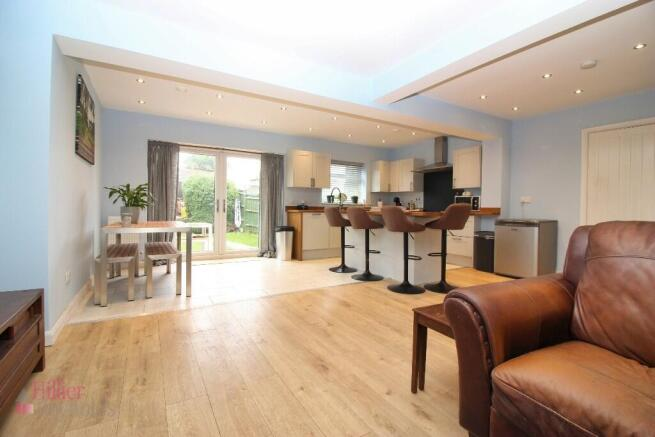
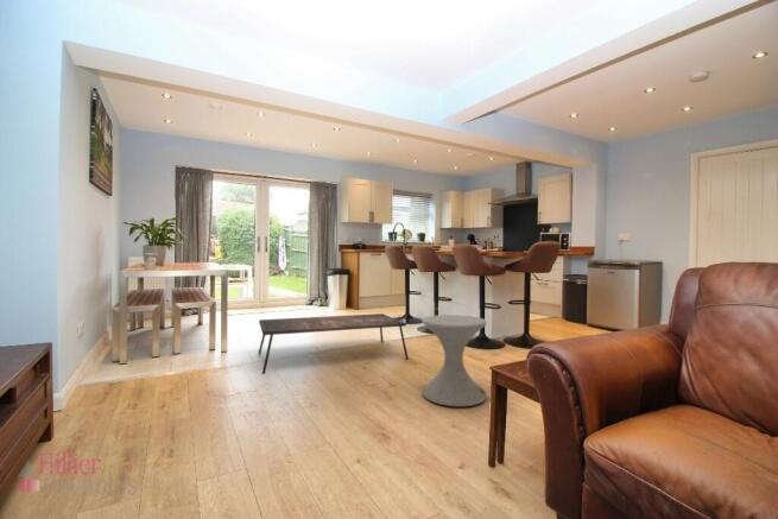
+ side table [420,314,487,407]
+ coffee table [257,312,410,375]
